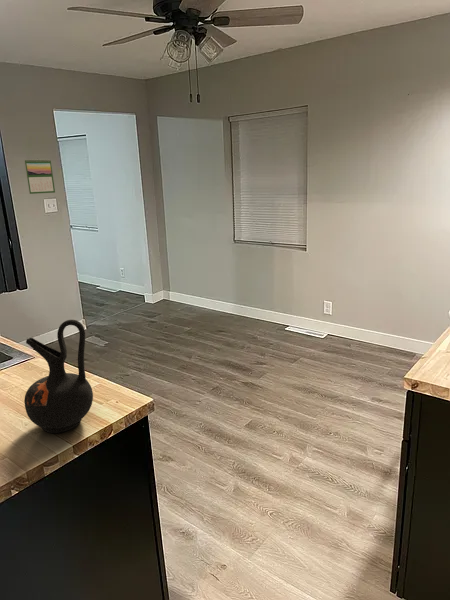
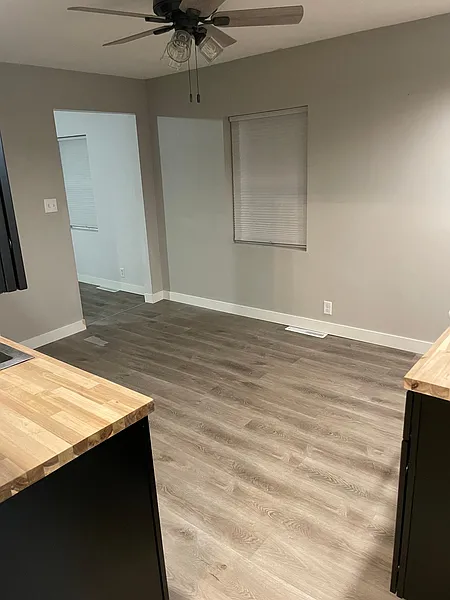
- ceramic jug [23,319,94,434]
- calendar [23,158,56,195]
